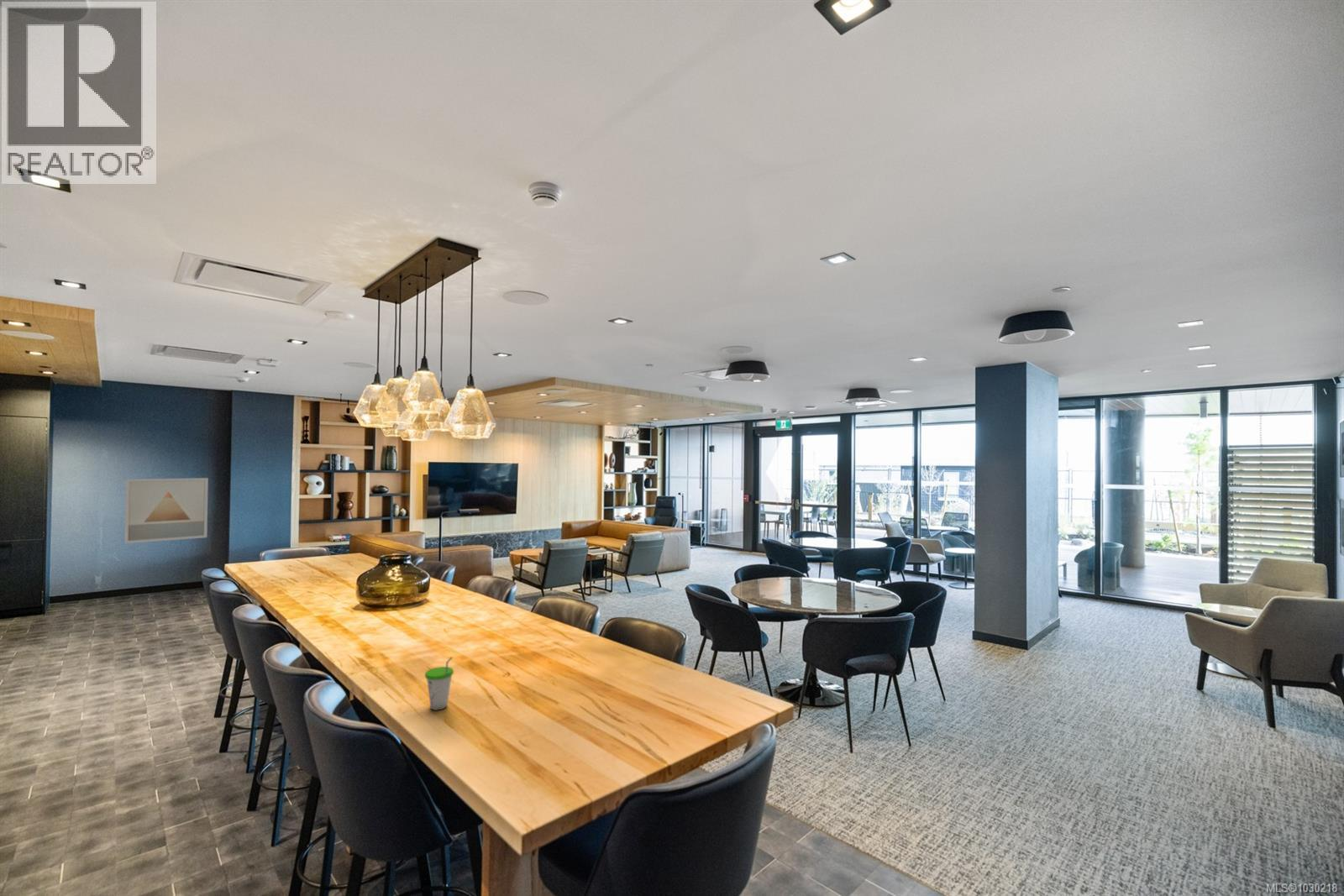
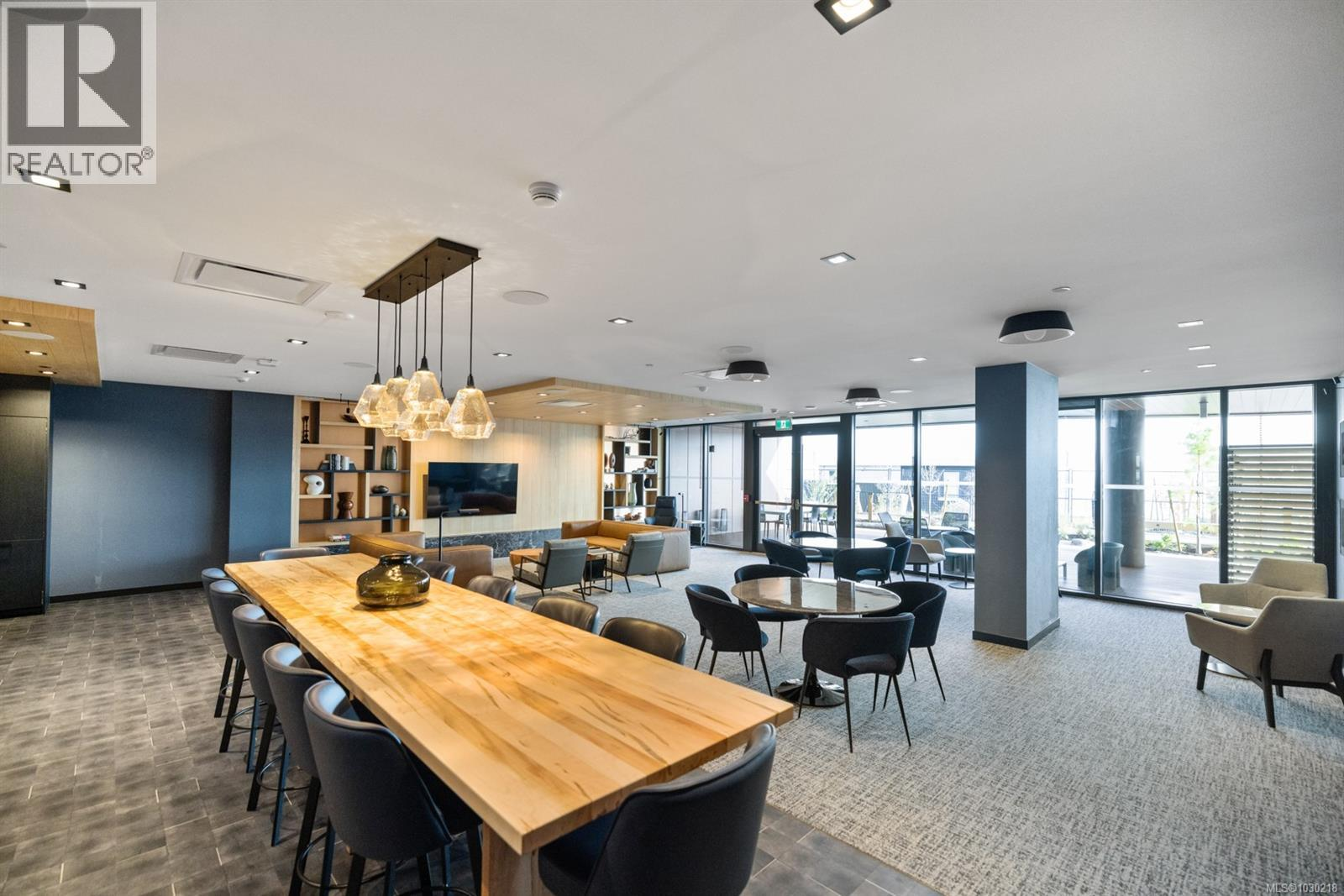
- wall art [123,477,209,544]
- cup [424,657,454,711]
